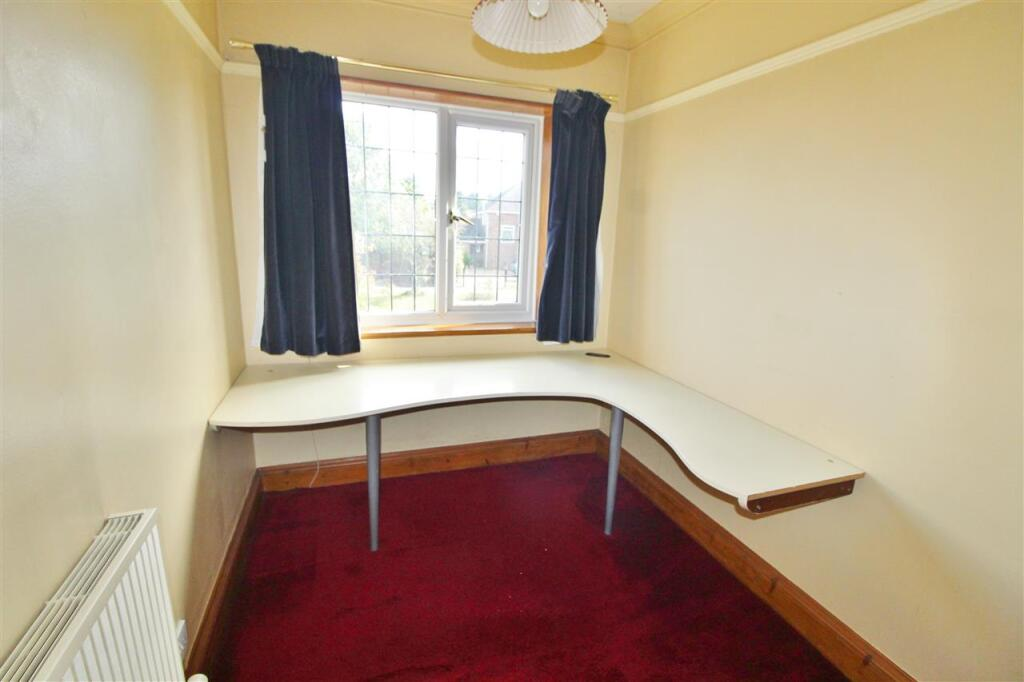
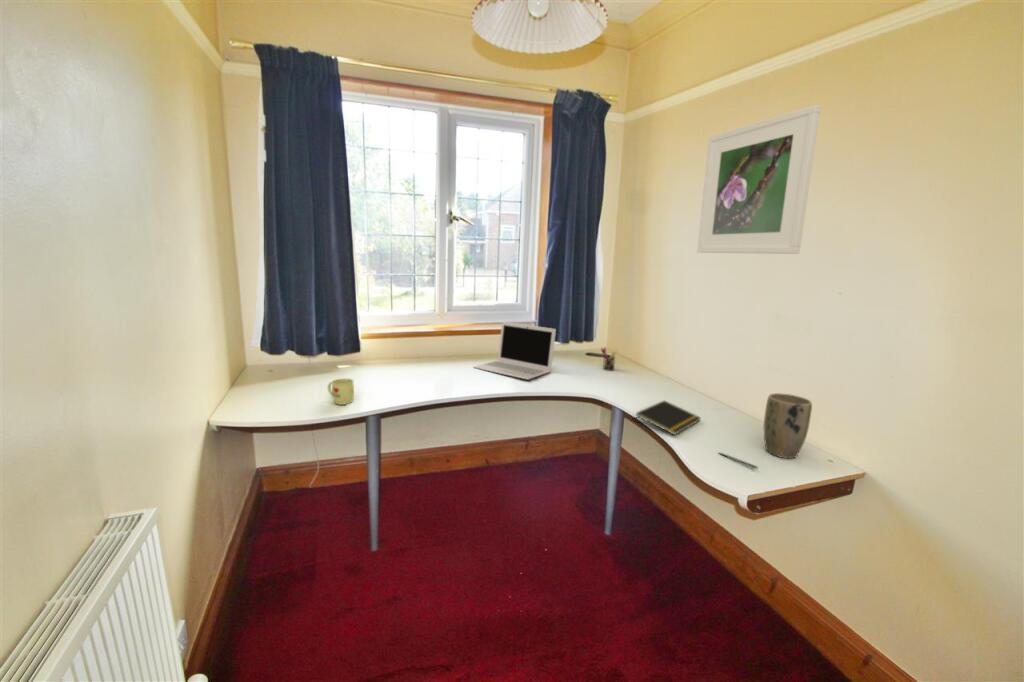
+ laptop [472,321,557,381]
+ pen [718,452,759,470]
+ mug [327,378,355,406]
+ notepad [634,399,702,436]
+ plant pot [763,392,813,459]
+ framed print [696,104,822,255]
+ pen holder [600,346,619,372]
